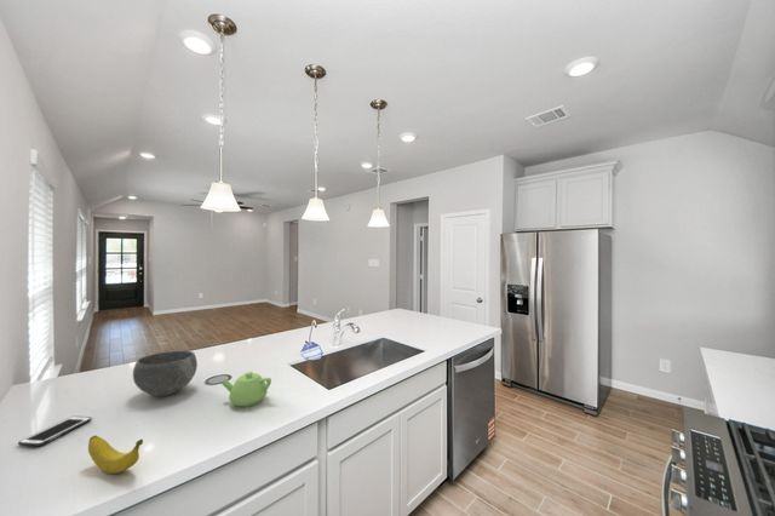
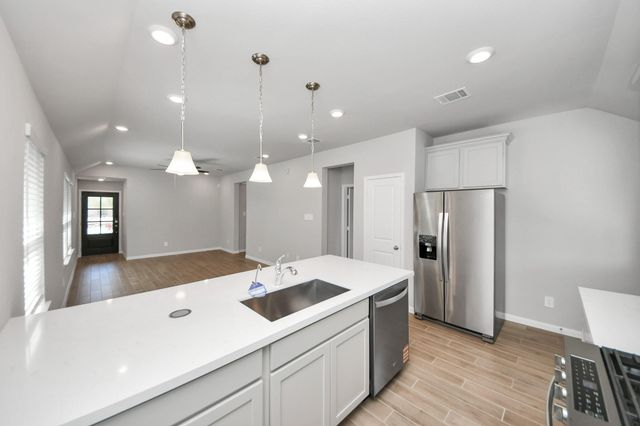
- cell phone [17,415,93,447]
- banana [87,435,144,475]
- teapot [220,371,272,407]
- bowl [132,350,199,397]
